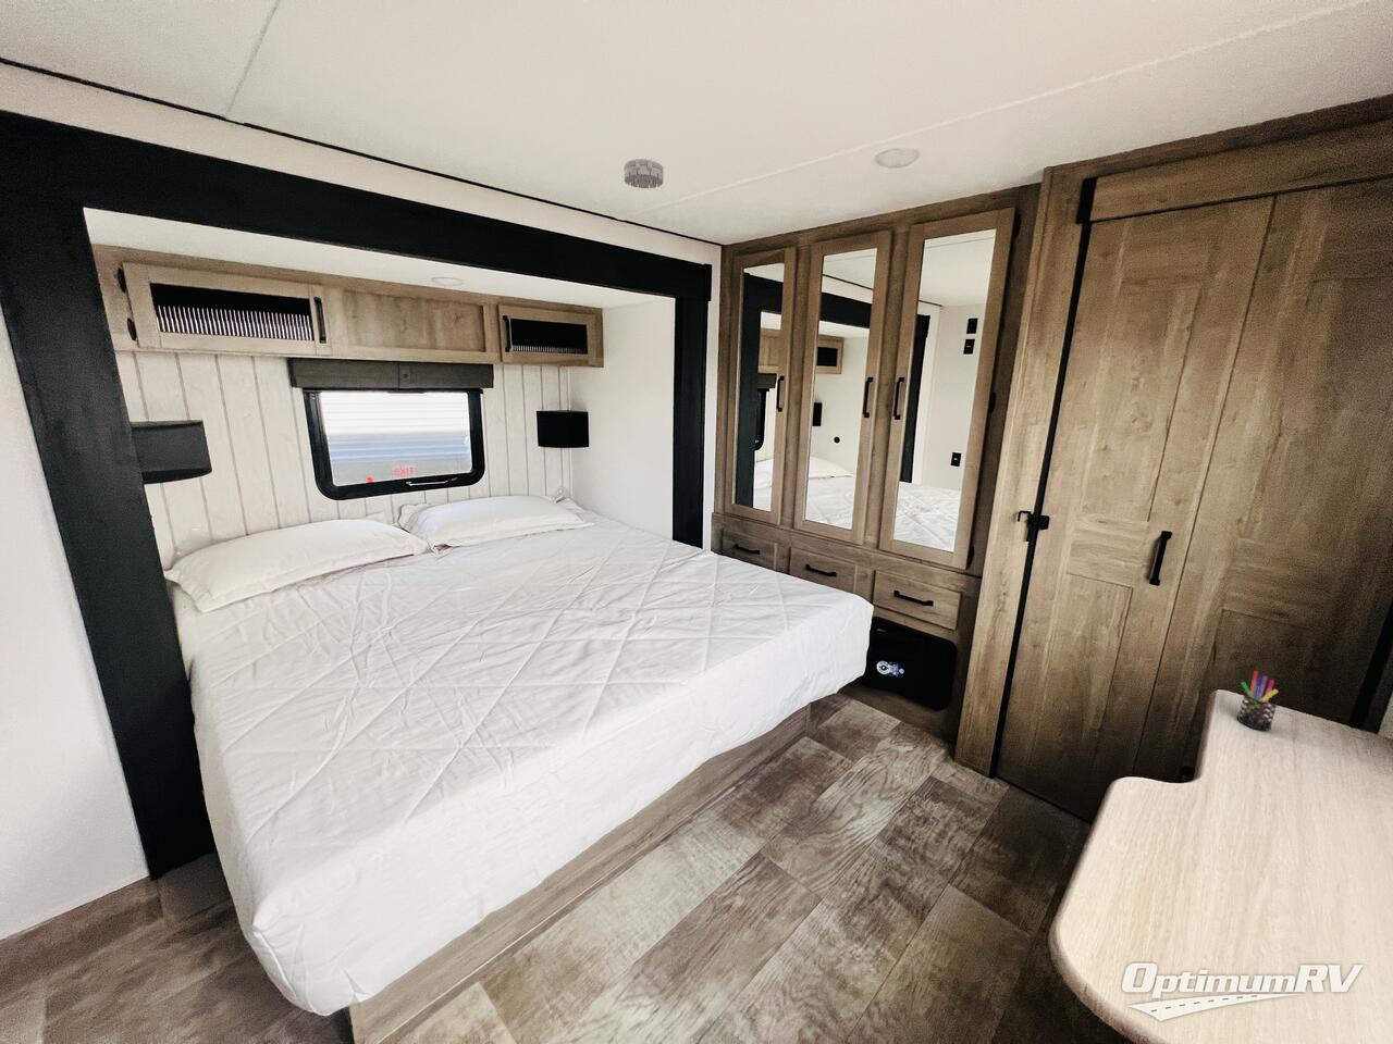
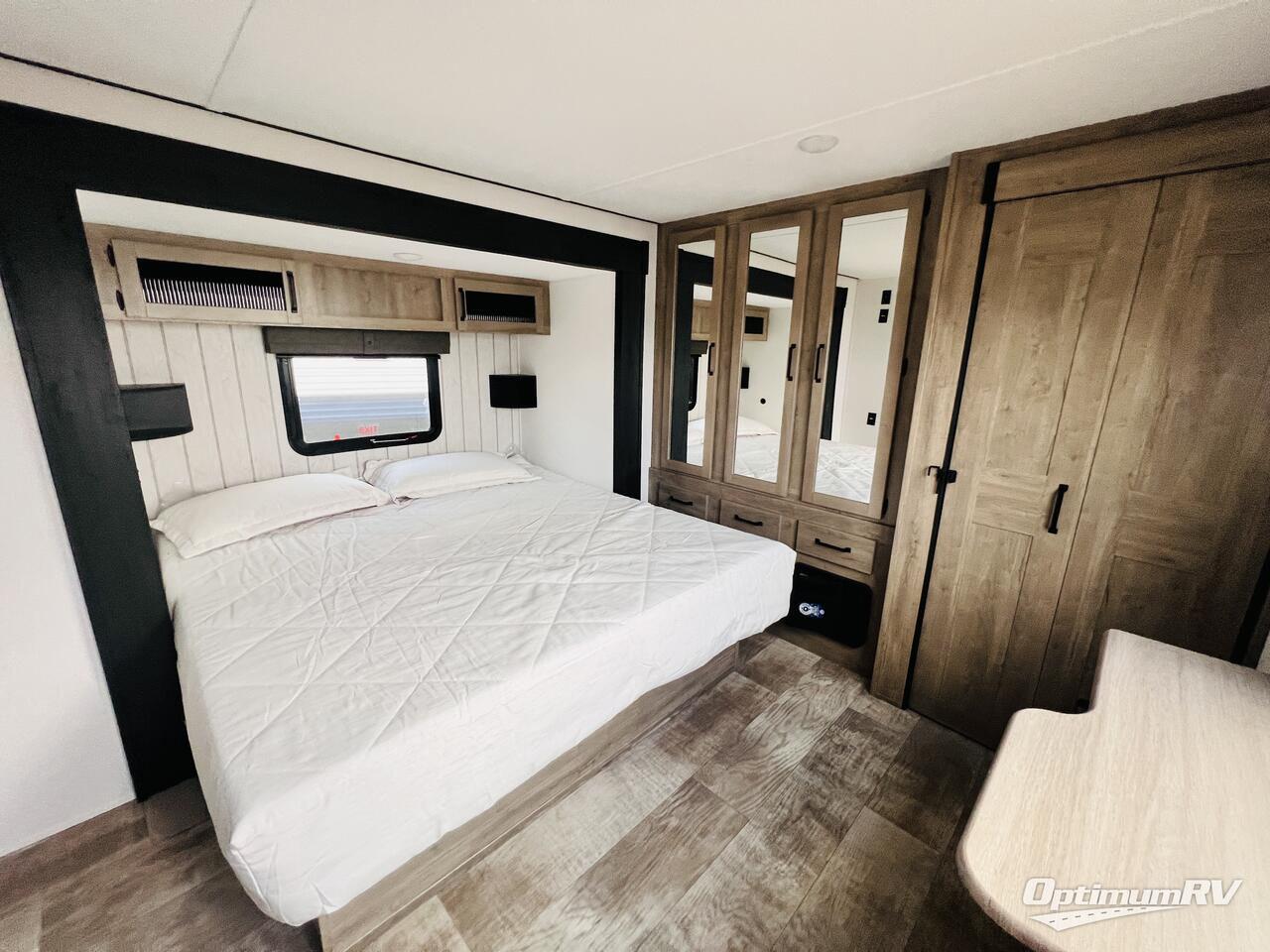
- pen holder [1236,670,1280,730]
- smoke detector [623,158,664,190]
